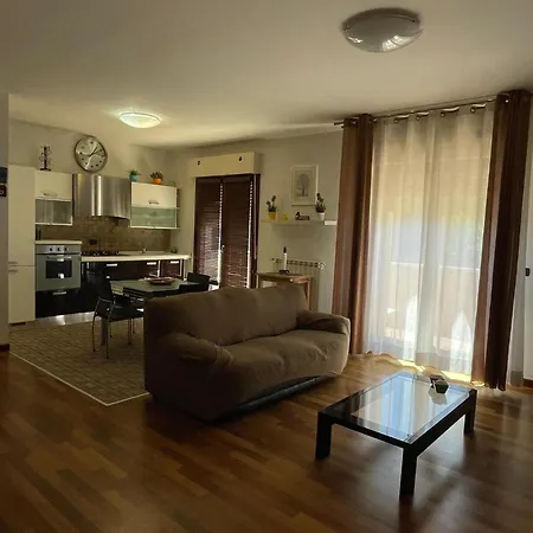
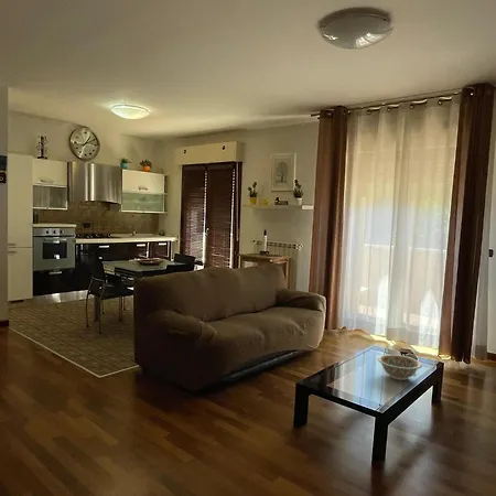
+ decorative bowl [377,354,423,381]
